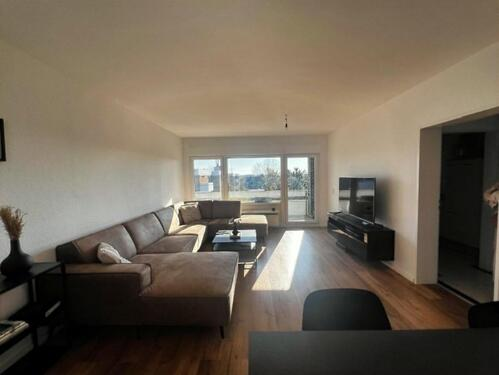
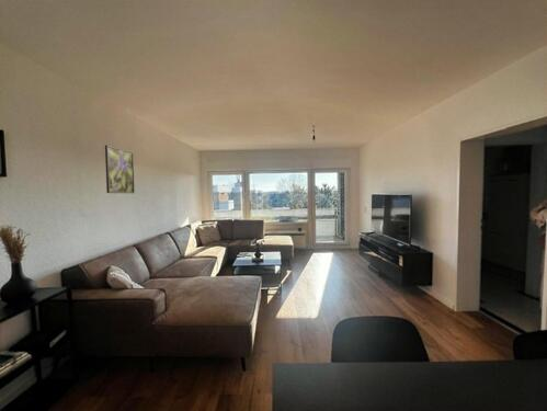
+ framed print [104,145,136,194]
